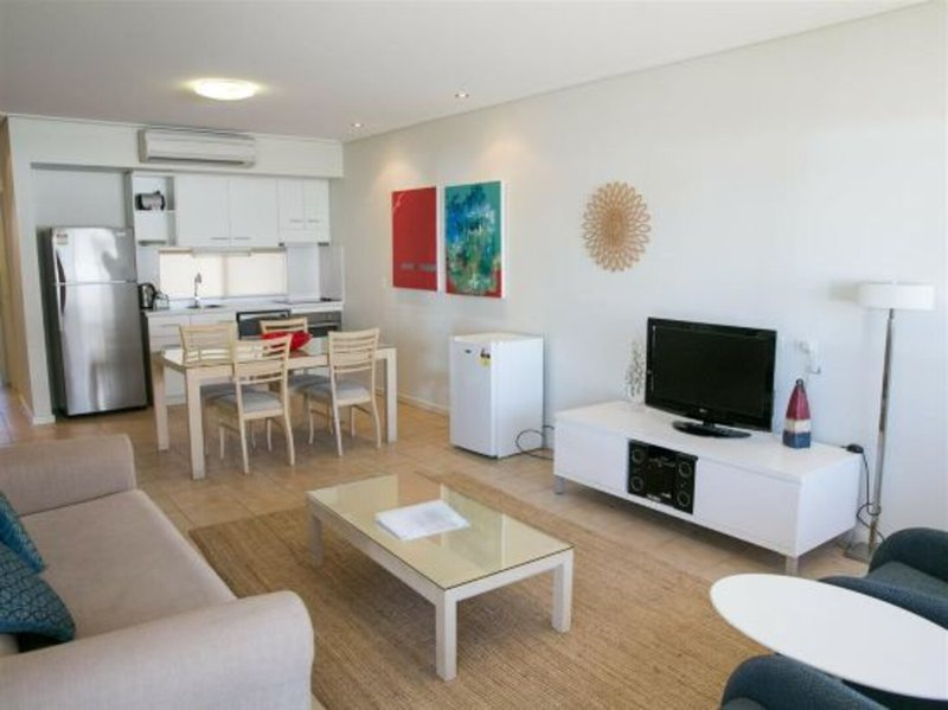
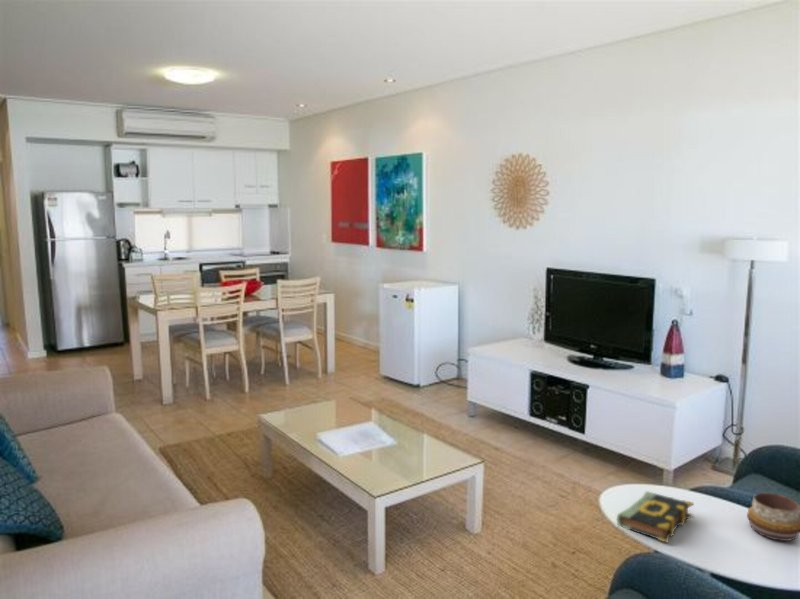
+ decorative bowl [746,492,800,542]
+ book [616,490,694,544]
